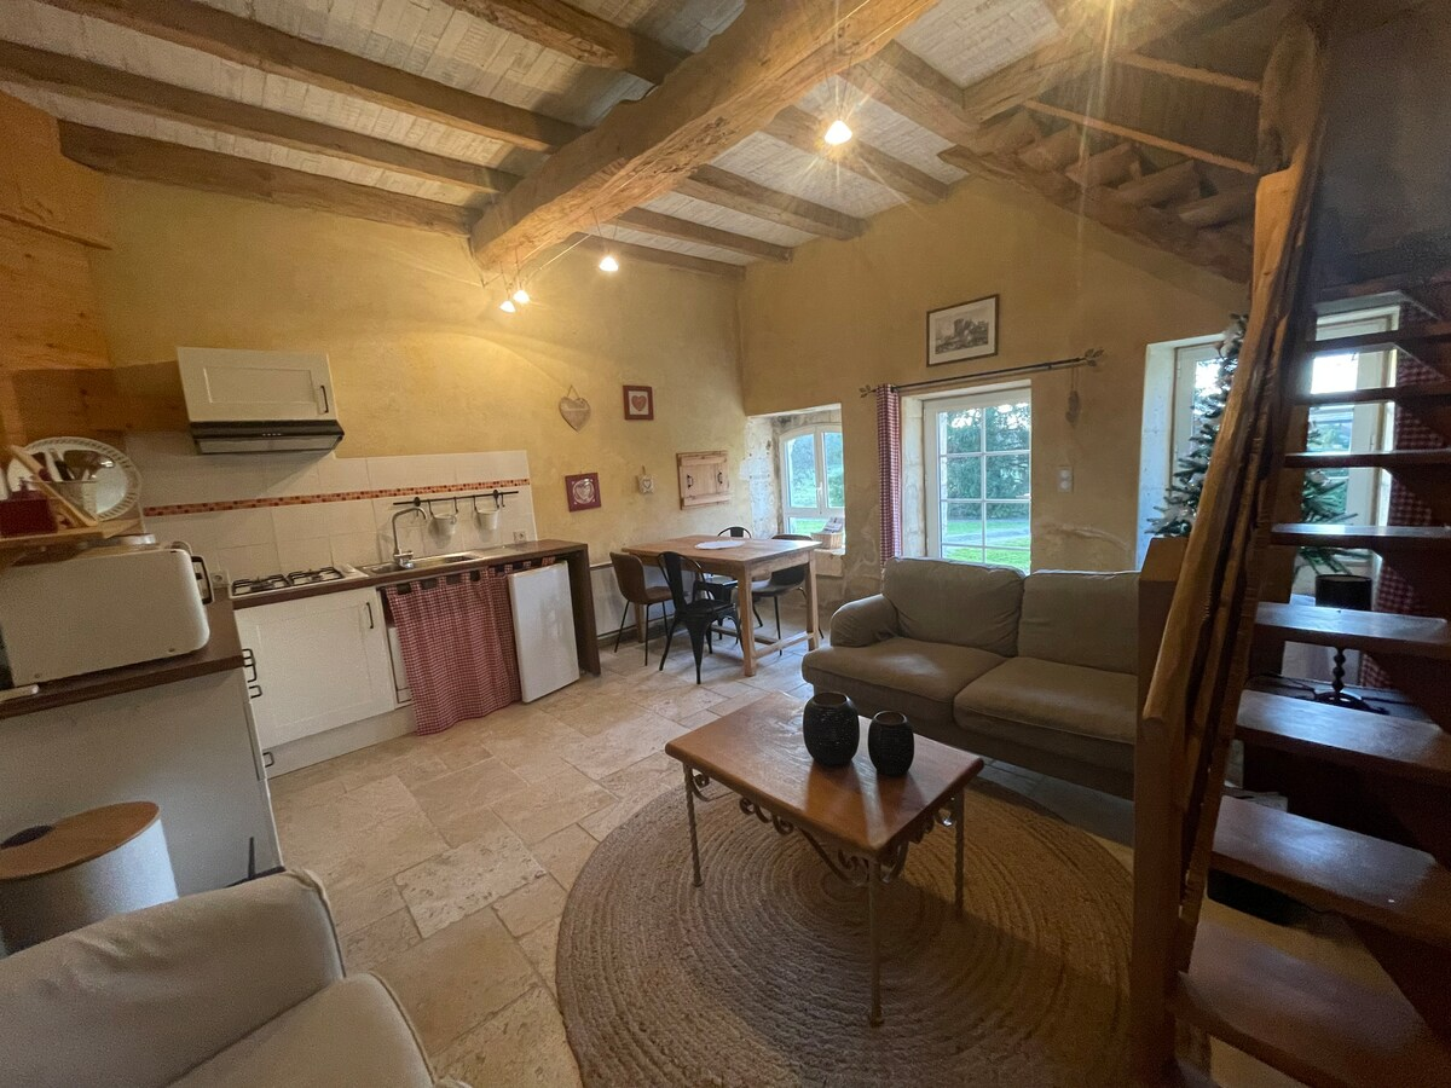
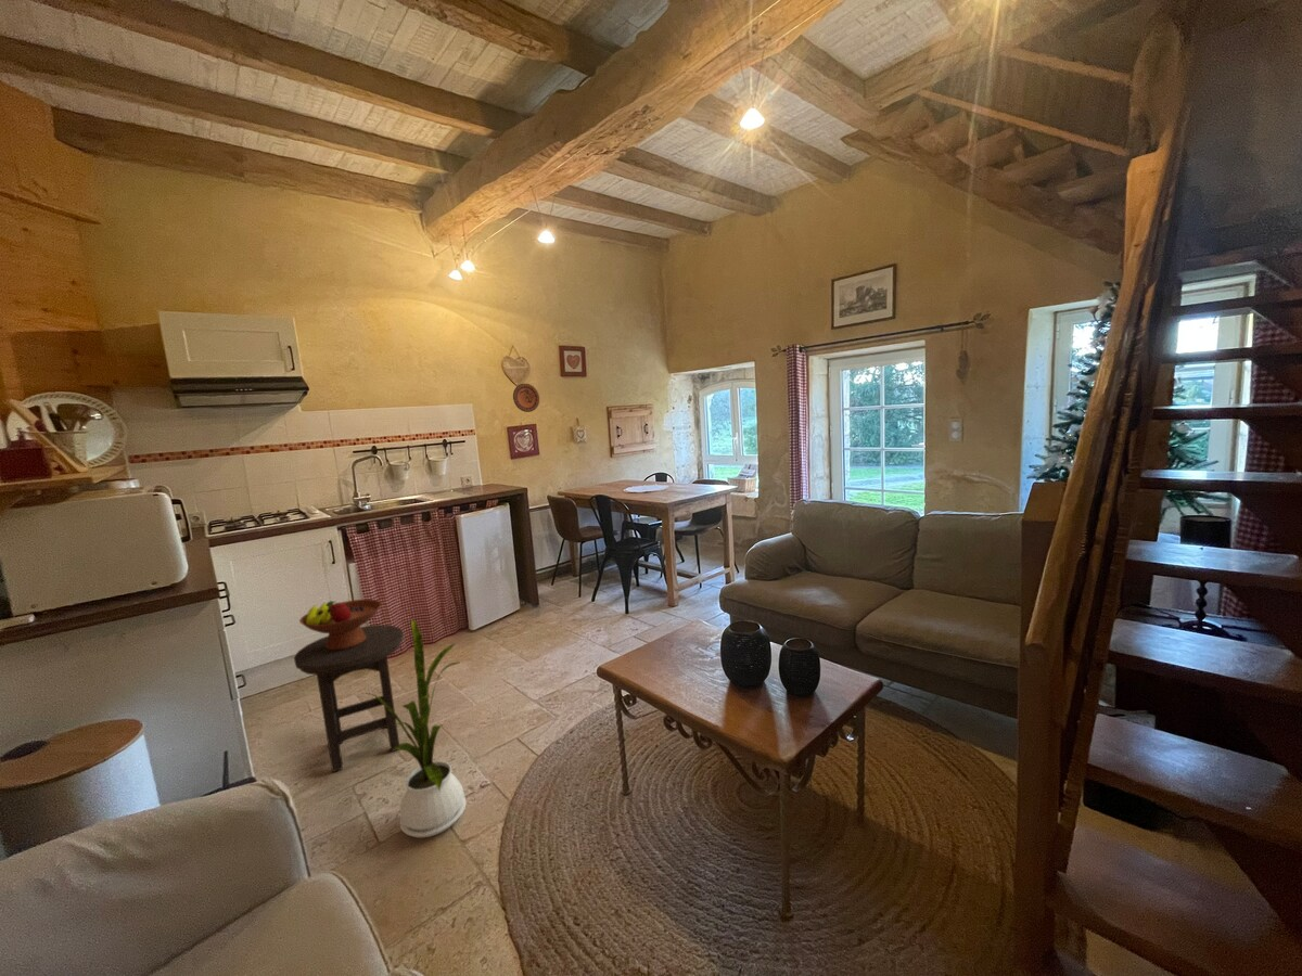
+ stool [293,624,405,773]
+ decorative plate [512,383,540,413]
+ fruit bowl [298,599,383,651]
+ house plant [363,618,468,838]
